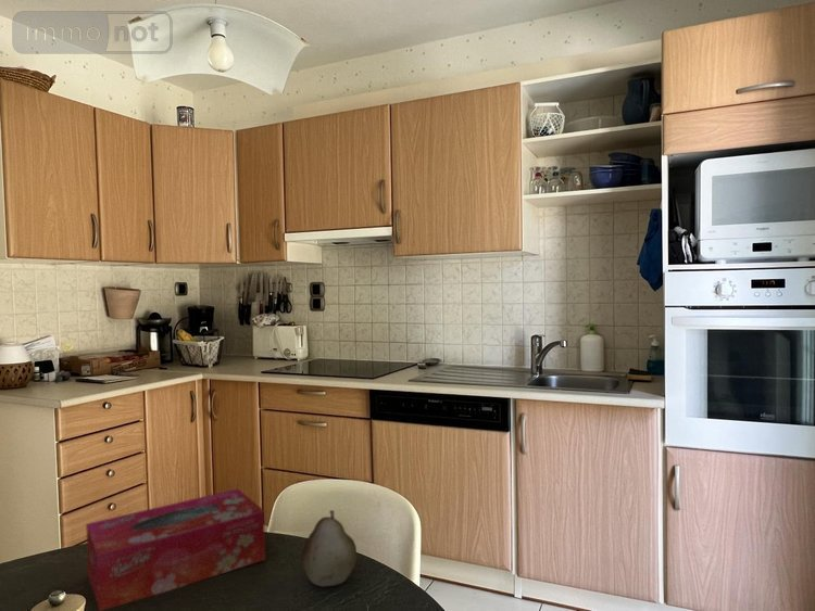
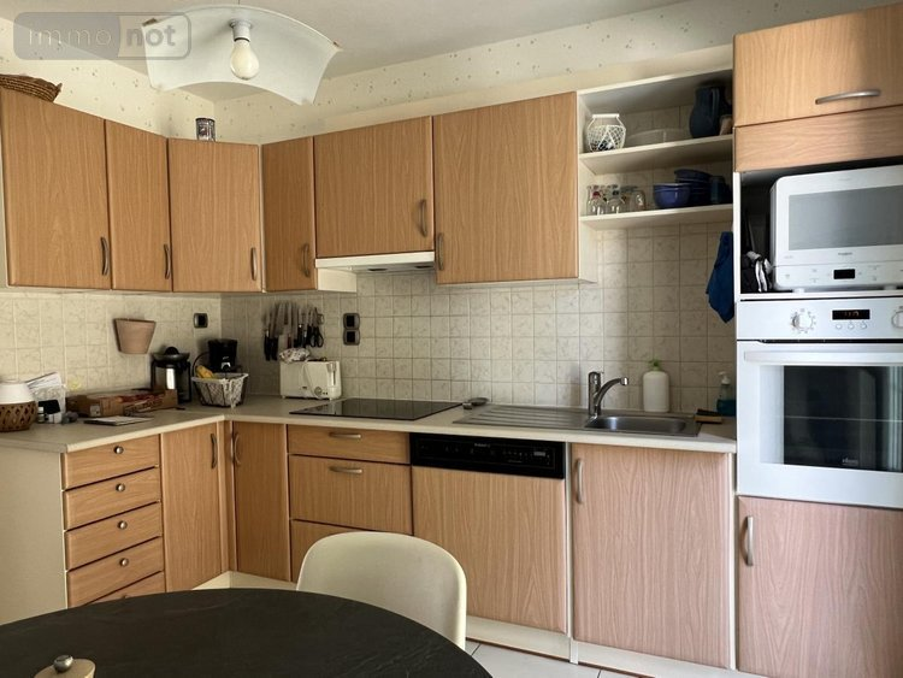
- fruit [301,509,358,588]
- tissue box [85,487,266,611]
